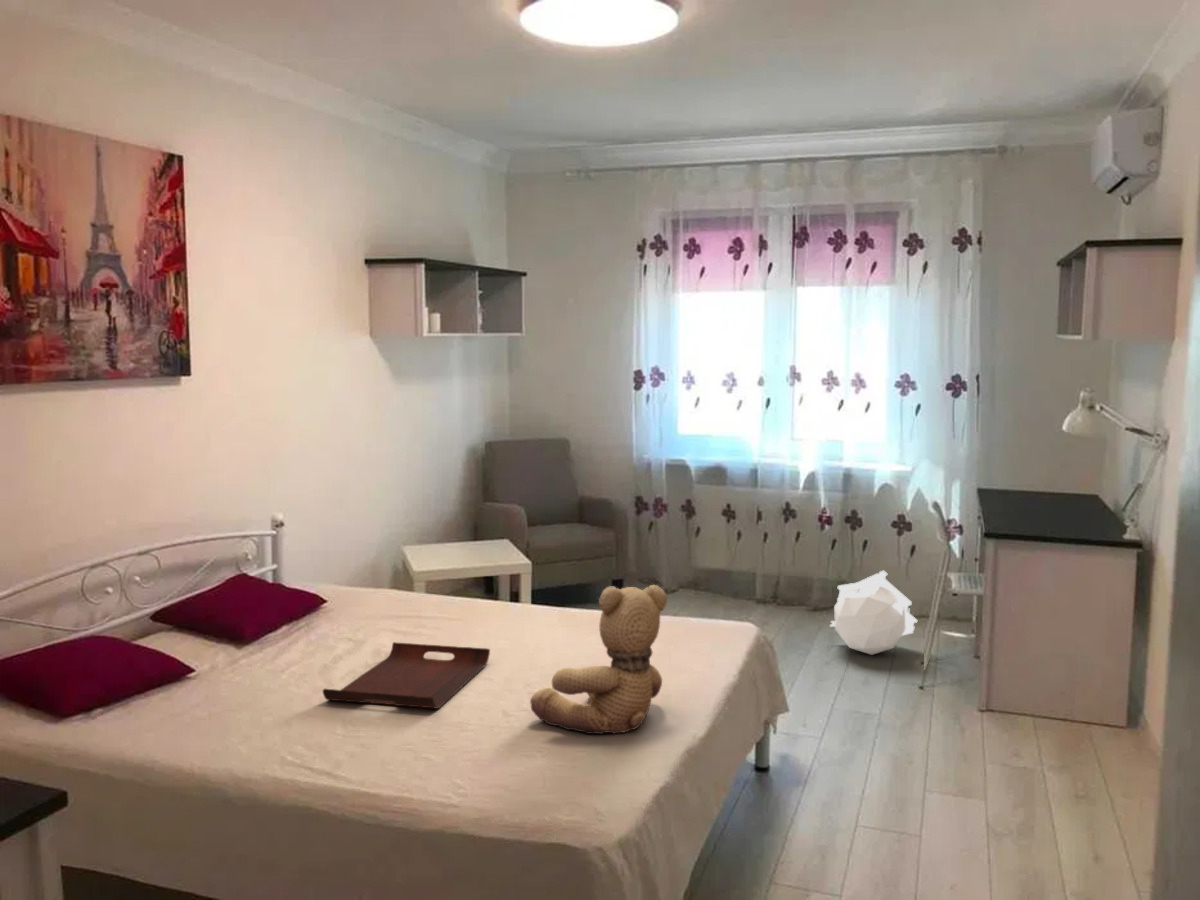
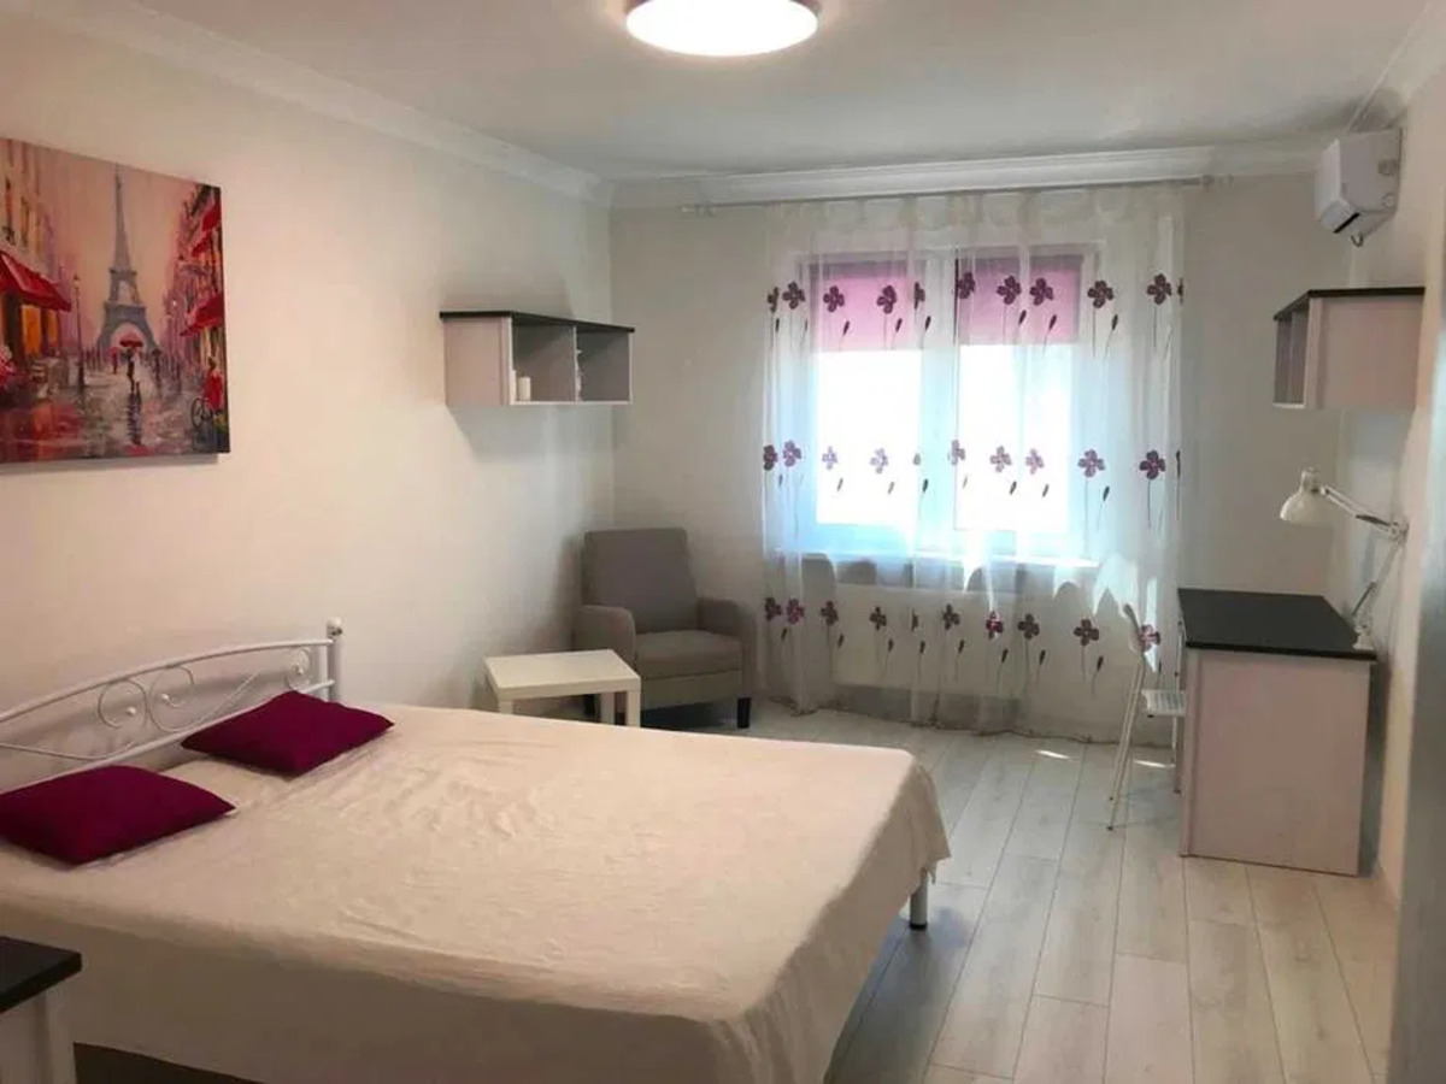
- teddy bear [529,584,668,736]
- pouf [829,570,918,656]
- serving tray [322,641,491,710]
